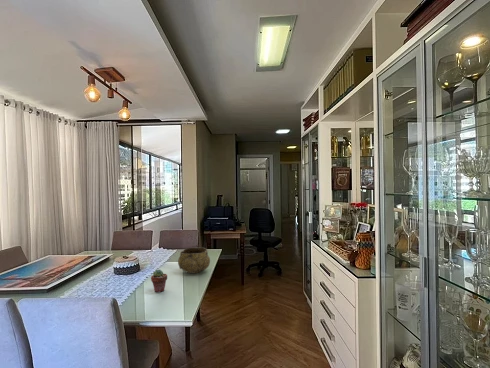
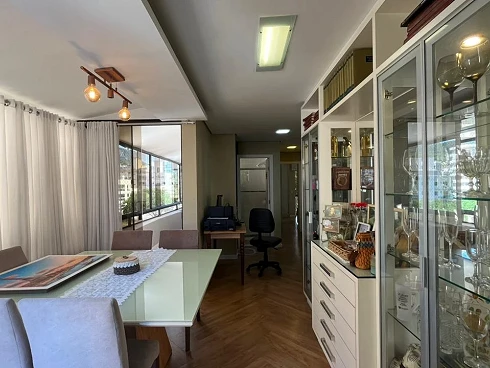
- potted succulent [150,269,168,293]
- decorative bowl [177,247,211,274]
